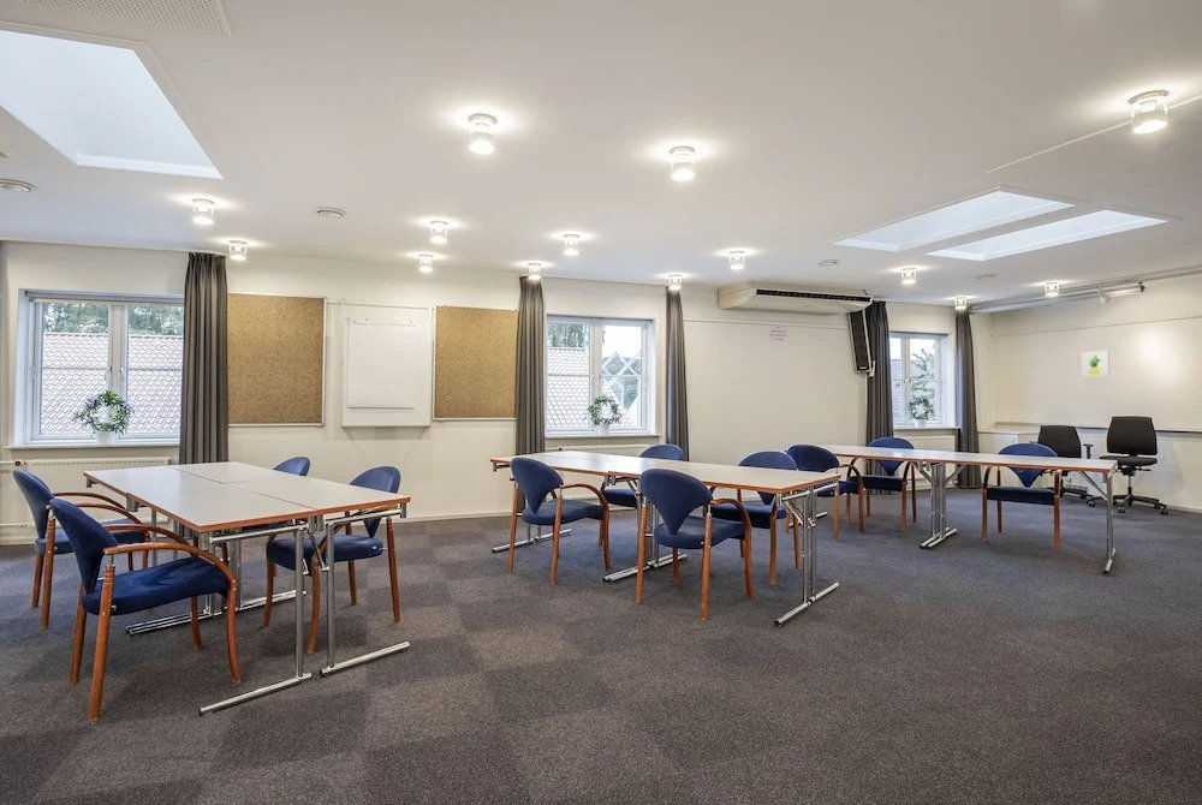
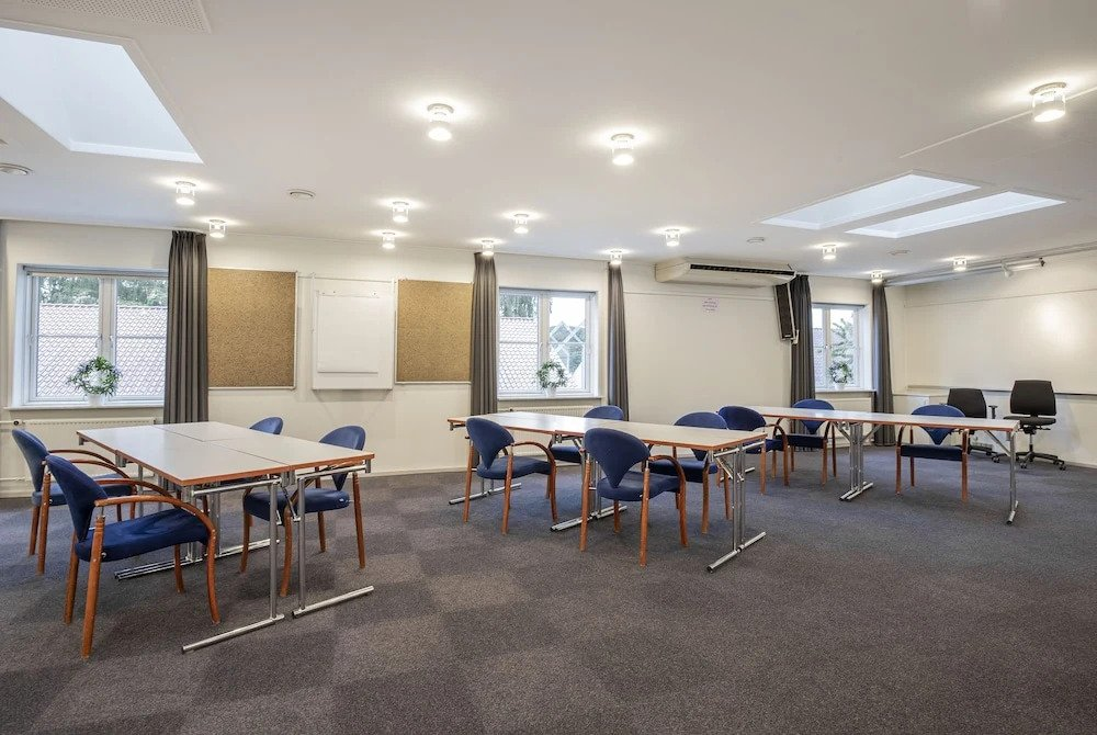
- wall art [1081,348,1111,377]
